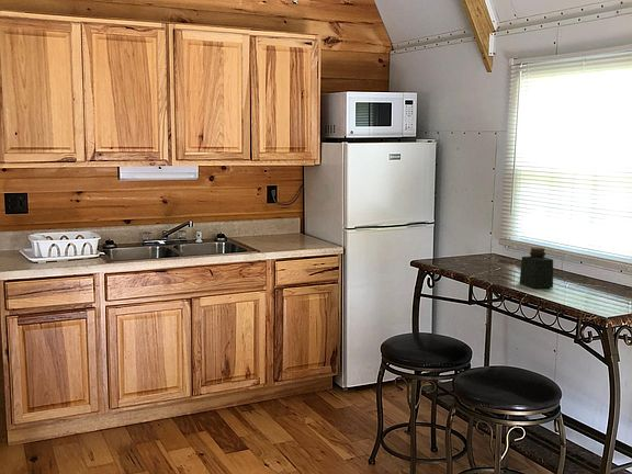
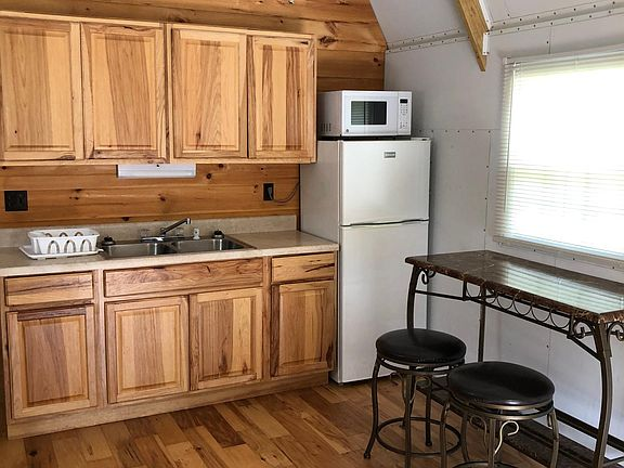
- bottle [518,247,554,290]
